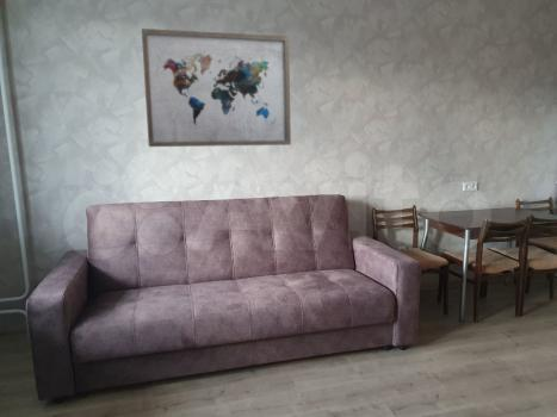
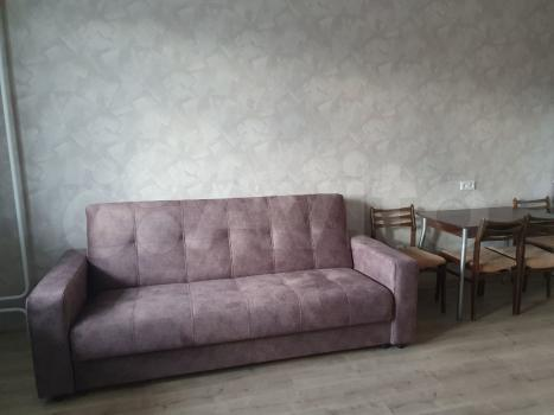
- wall art [141,27,292,148]
